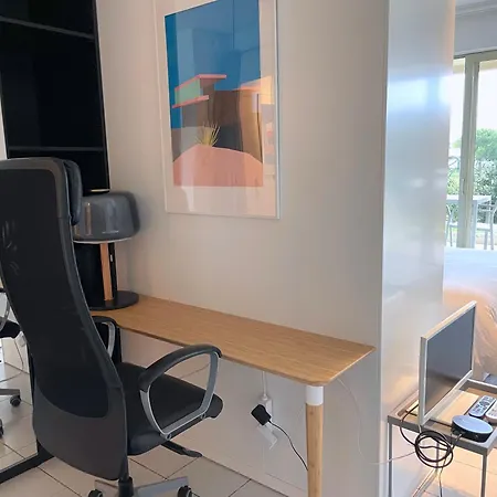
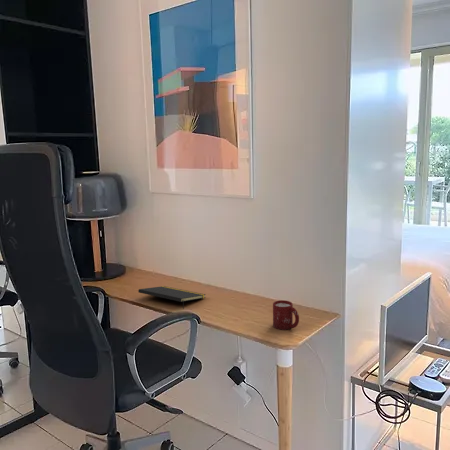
+ cup [272,299,300,331]
+ notepad [137,285,207,310]
